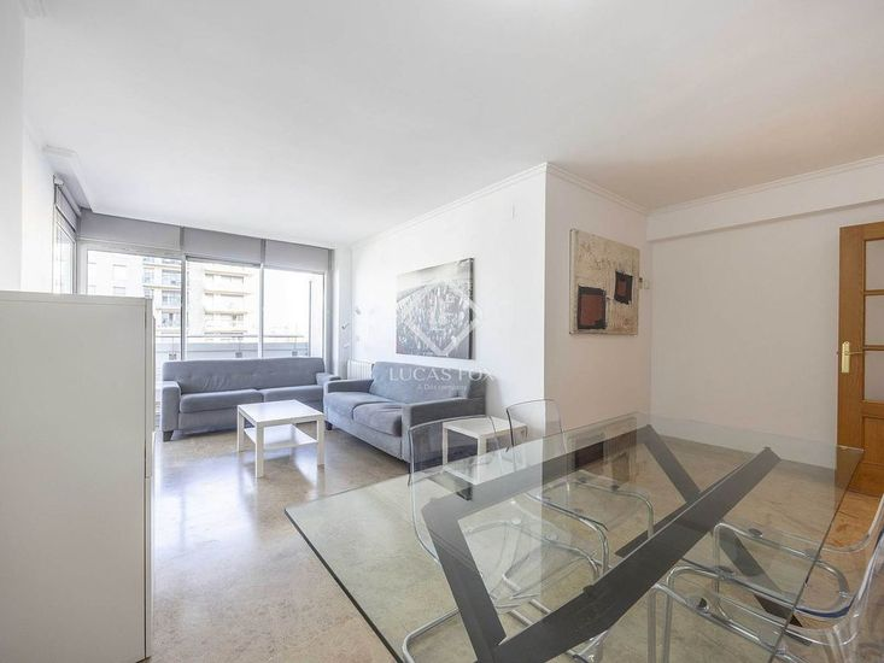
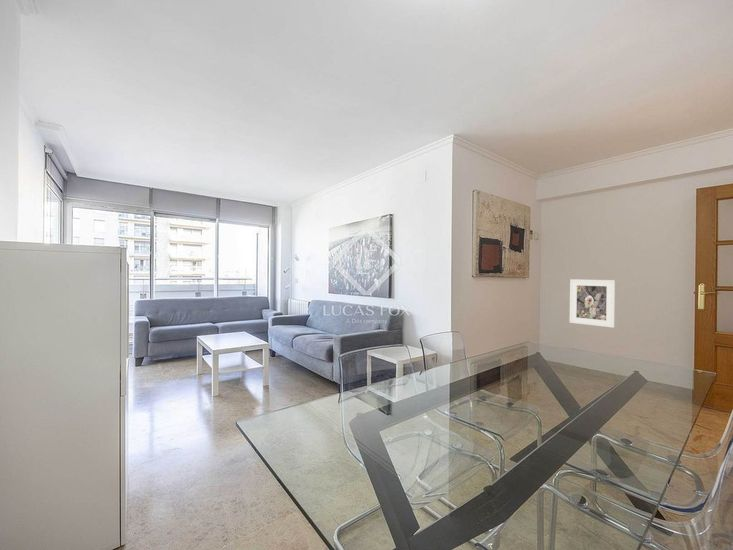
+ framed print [569,278,616,328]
